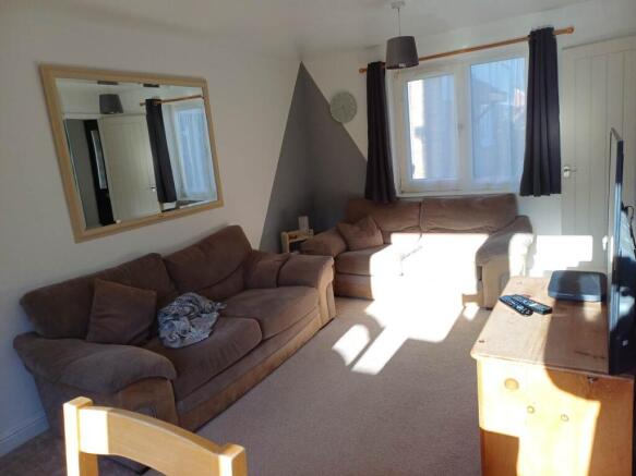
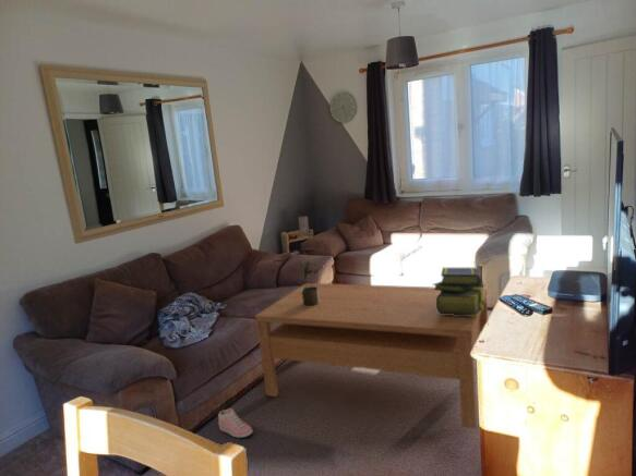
+ stack of books [432,267,485,316]
+ sneaker [217,407,254,439]
+ coffee table [254,282,489,429]
+ potted plant [298,259,323,306]
